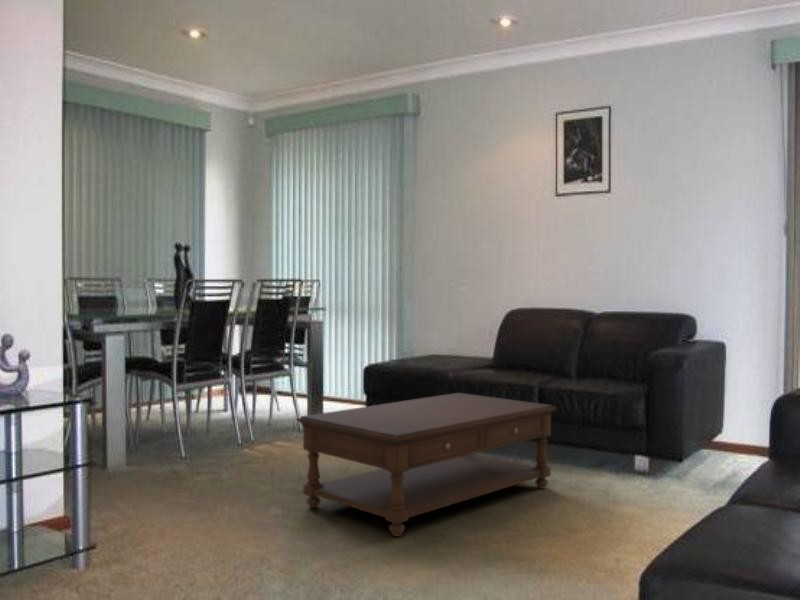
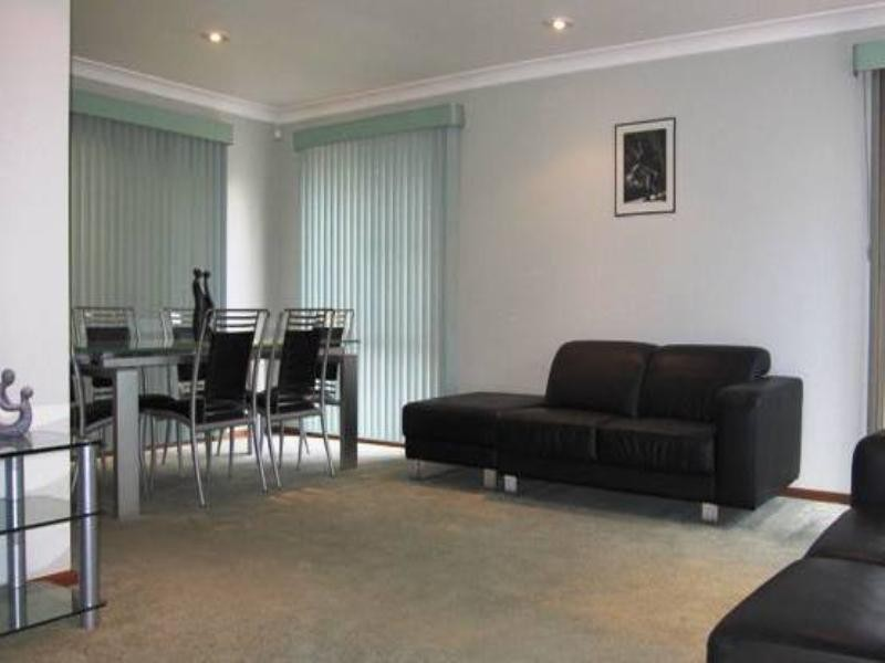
- coffee table [295,392,558,537]
